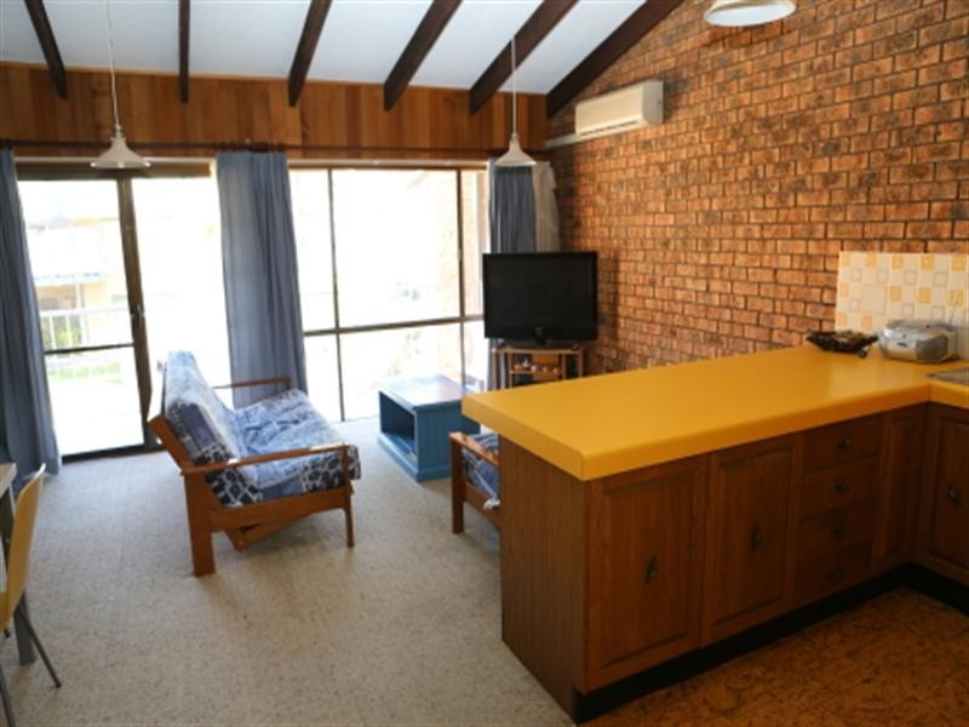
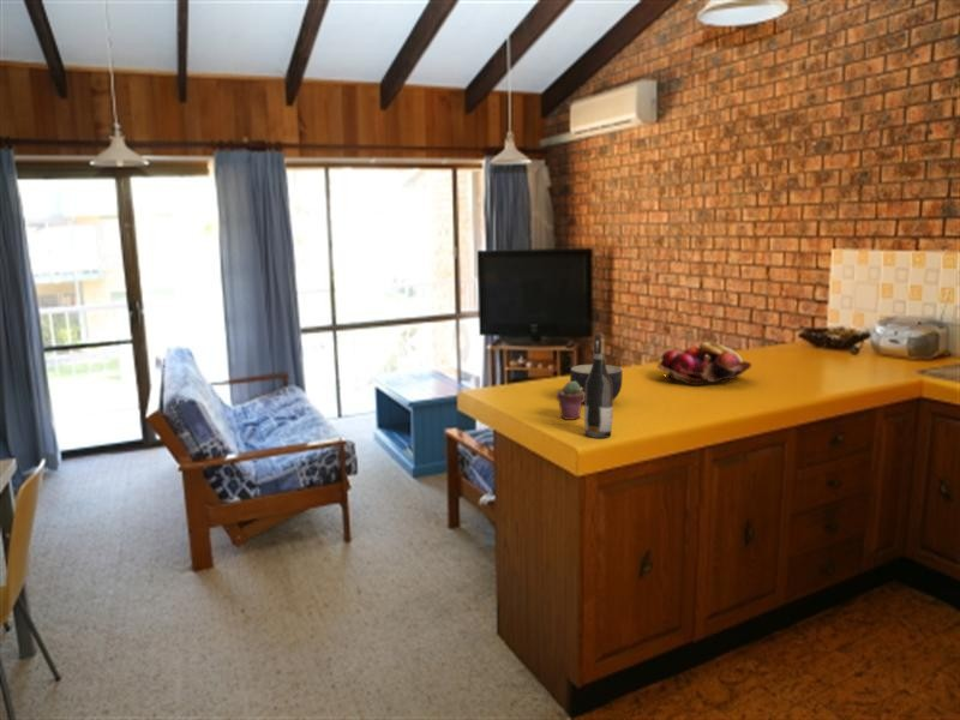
+ bowl [569,364,623,404]
+ potted succulent [556,380,584,421]
+ wine bottle [583,332,614,439]
+ fruit basket [656,341,754,386]
